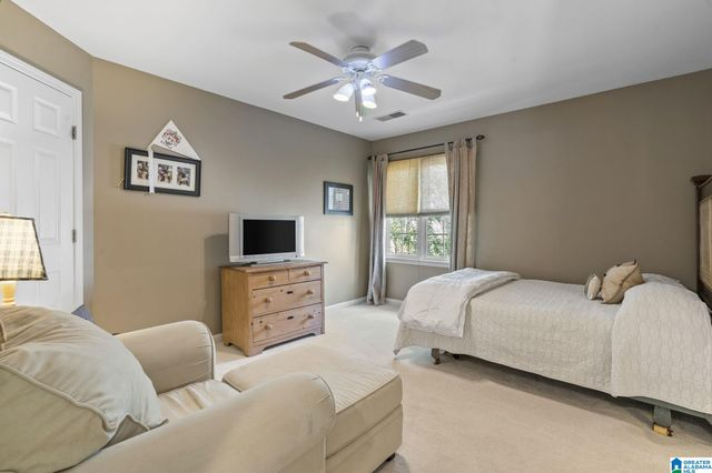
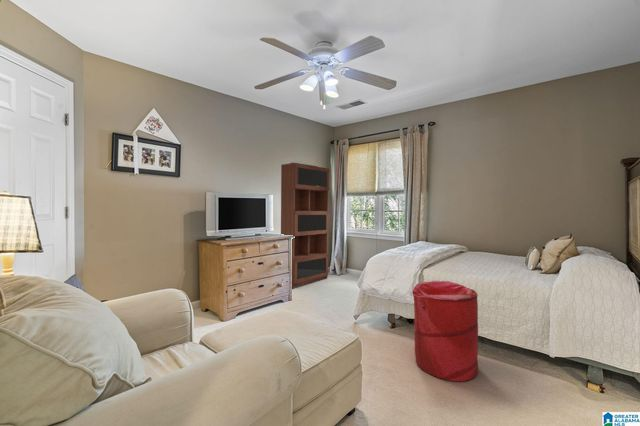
+ bookcase [280,162,330,289]
+ laundry hamper [412,280,479,383]
